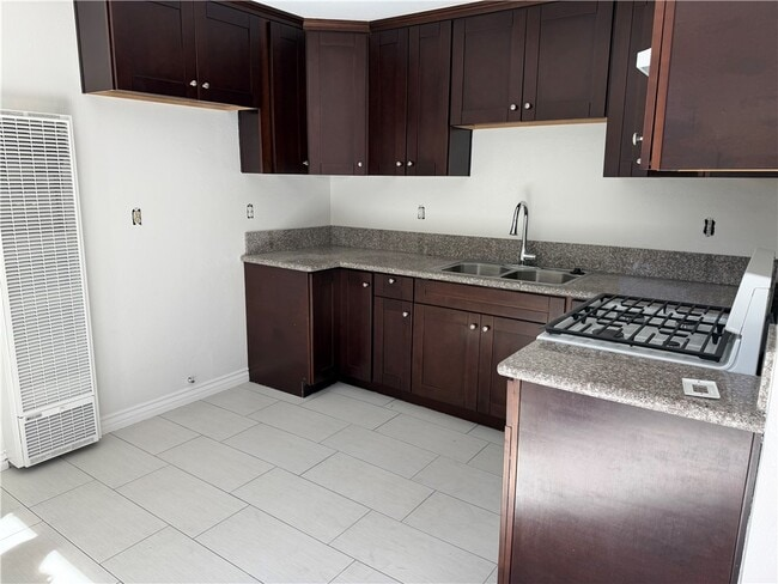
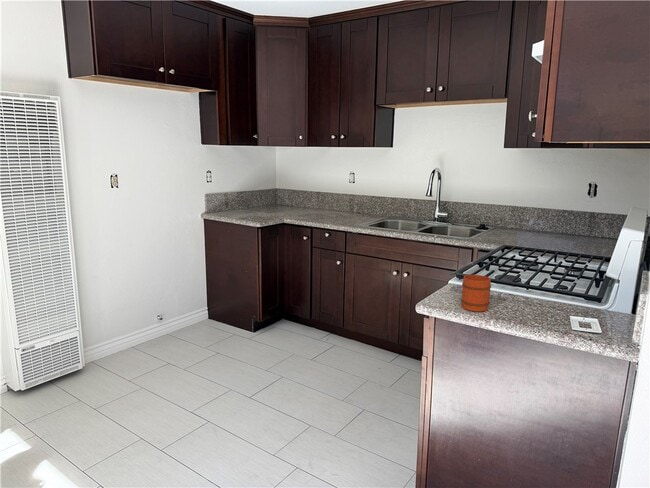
+ mug [460,274,492,312]
